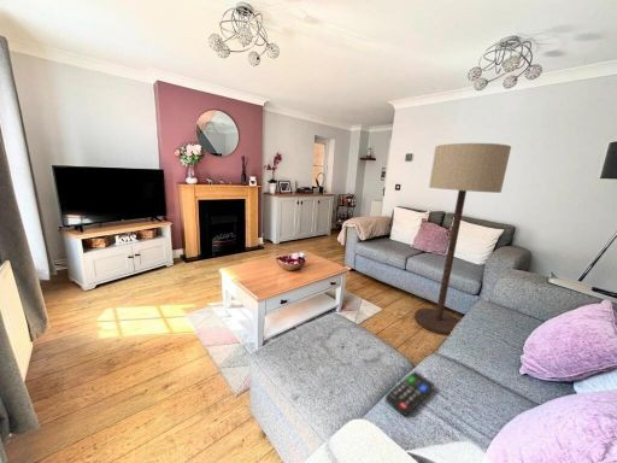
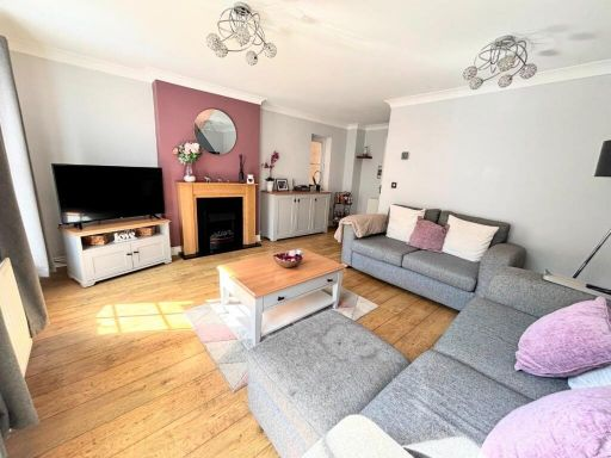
- remote control [384,370,435,417]
- floor lamp [413,142,512,336]
